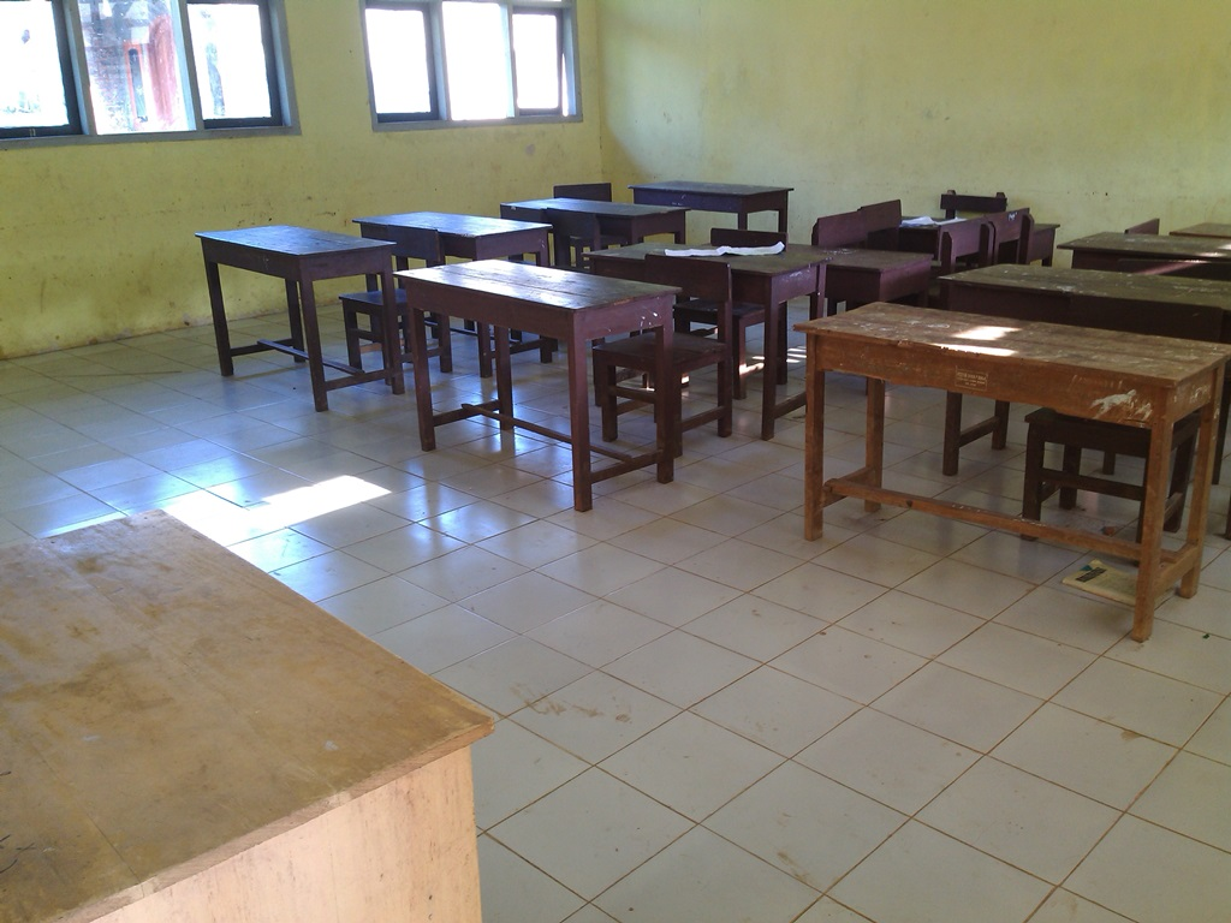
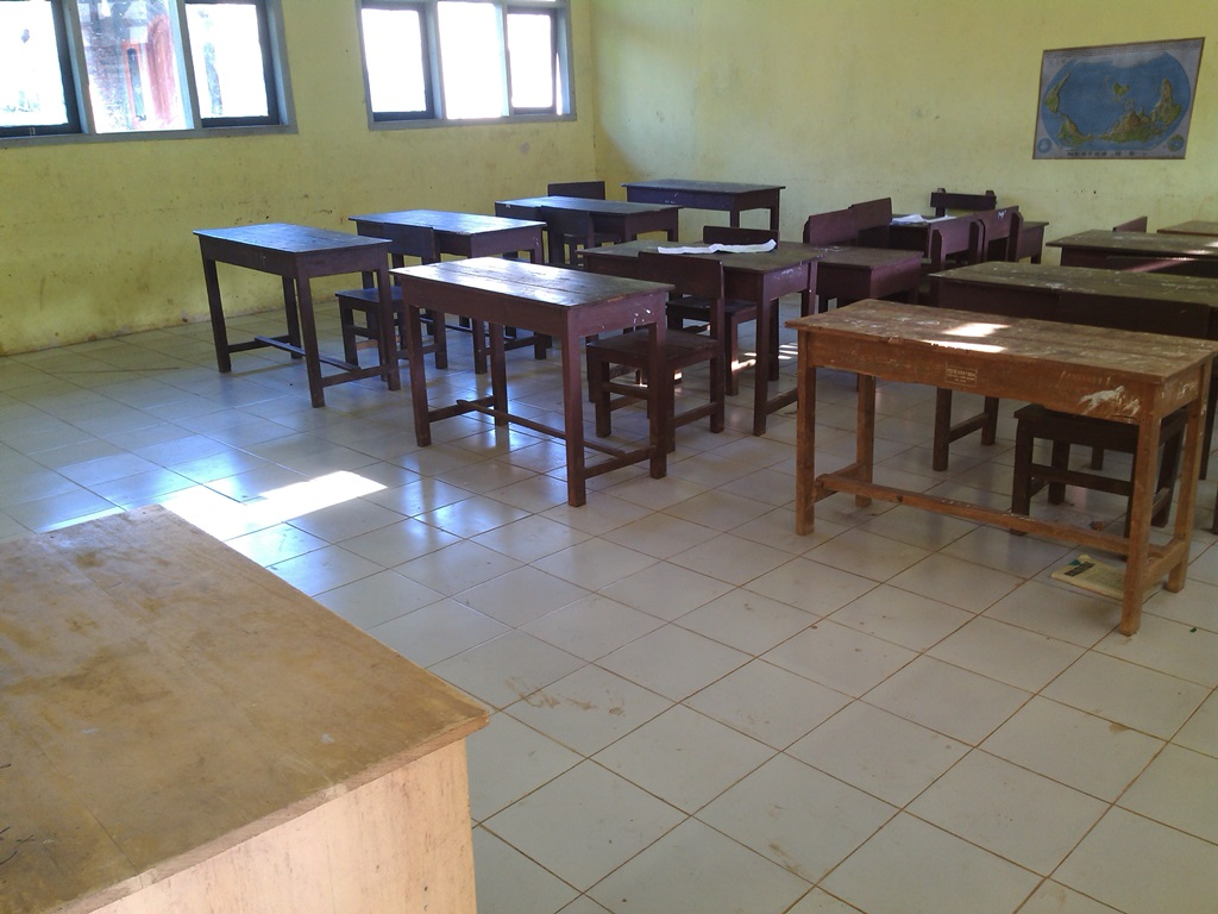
+ world map [1030,36,1207,161]
